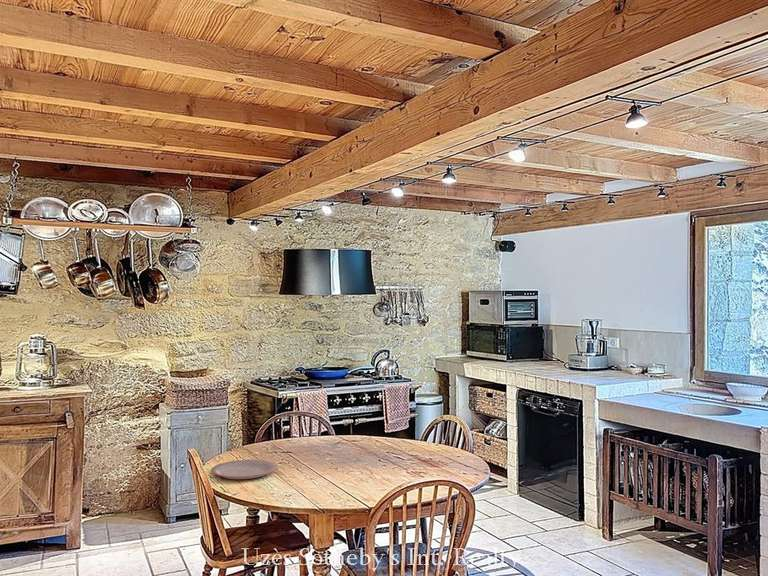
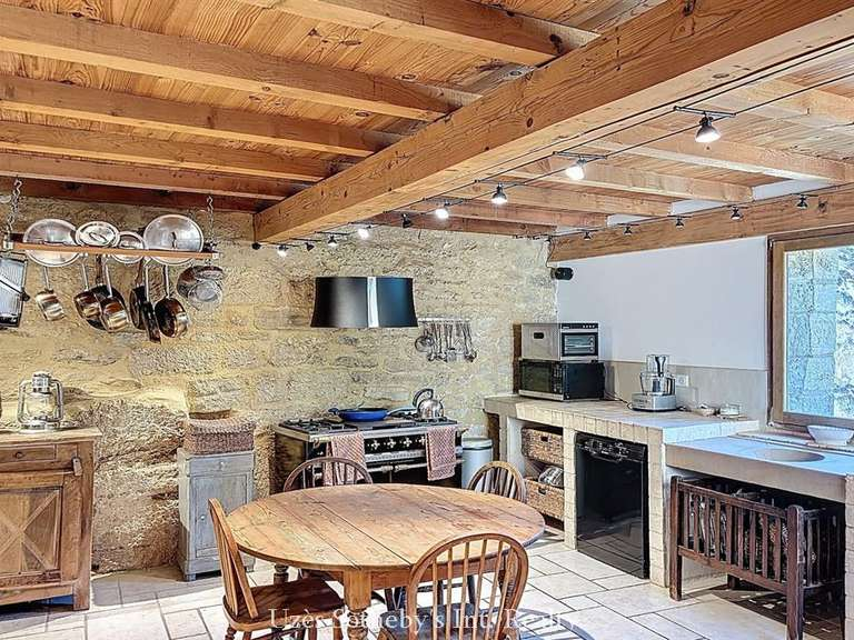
- plate [210,459,278,480]
